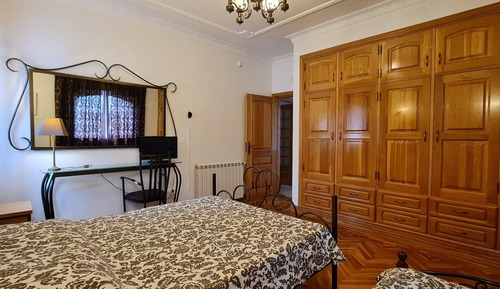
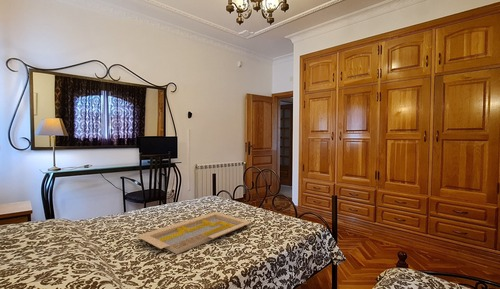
+ serving tray [136,211,252,255]
